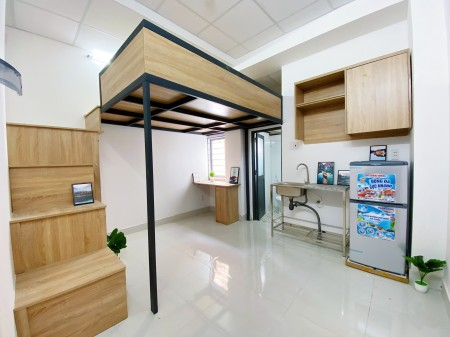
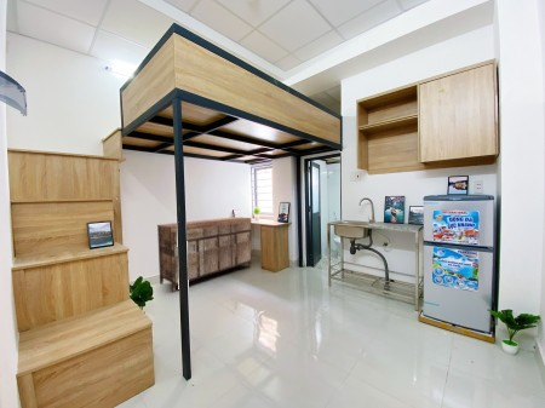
+ sideboard [156,216,253,293]
